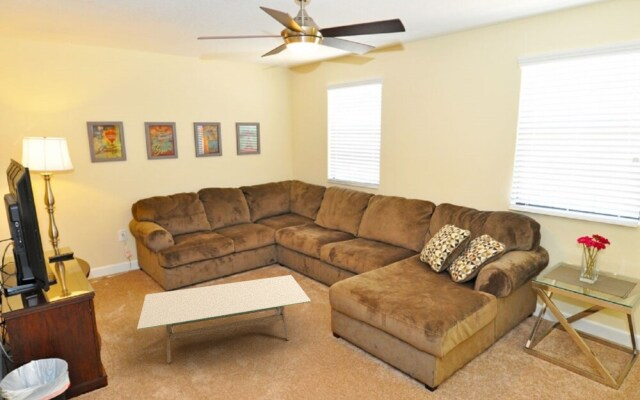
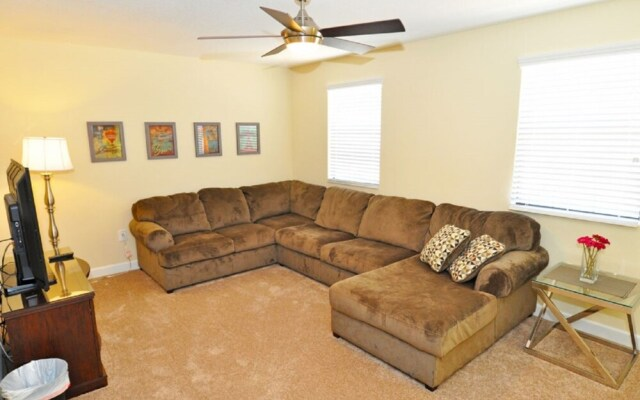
- coffee table [136,274,312,364]
